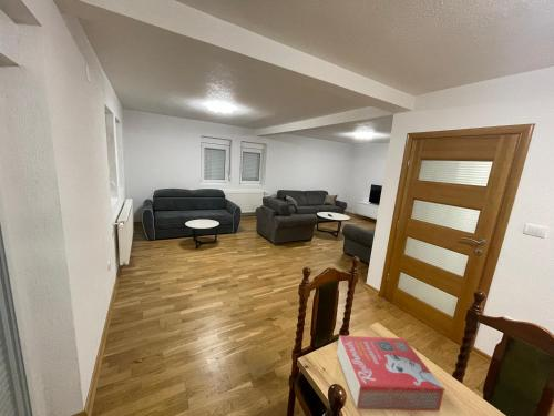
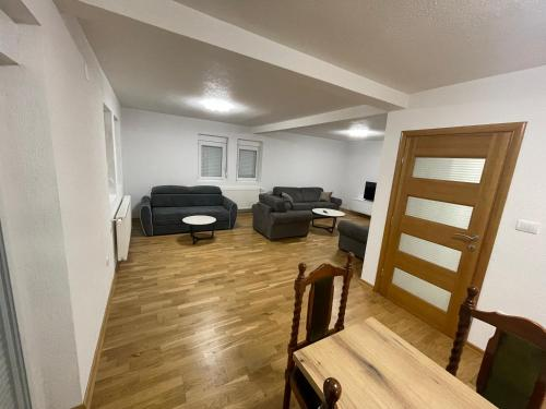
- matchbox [336,335,445,413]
